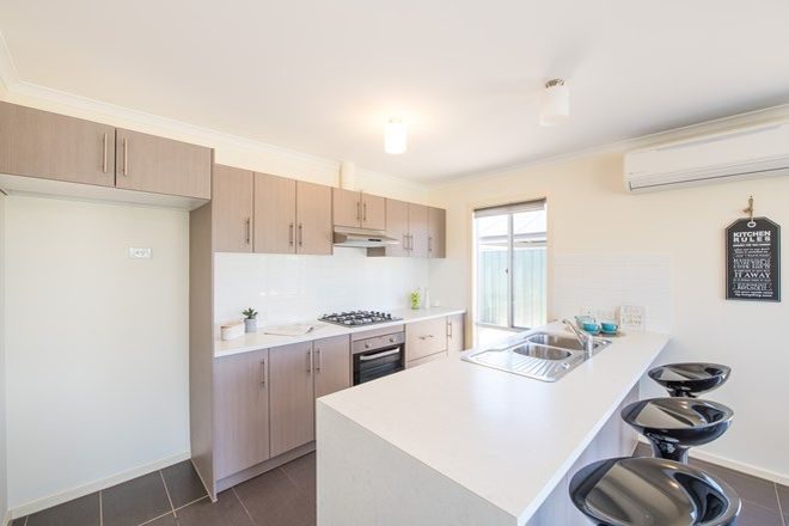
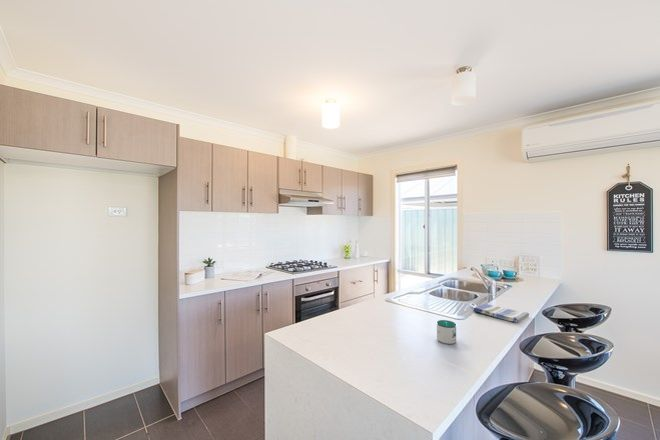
+ mug [435,319,458,345]
+ dish towel [472,303,530,323]
